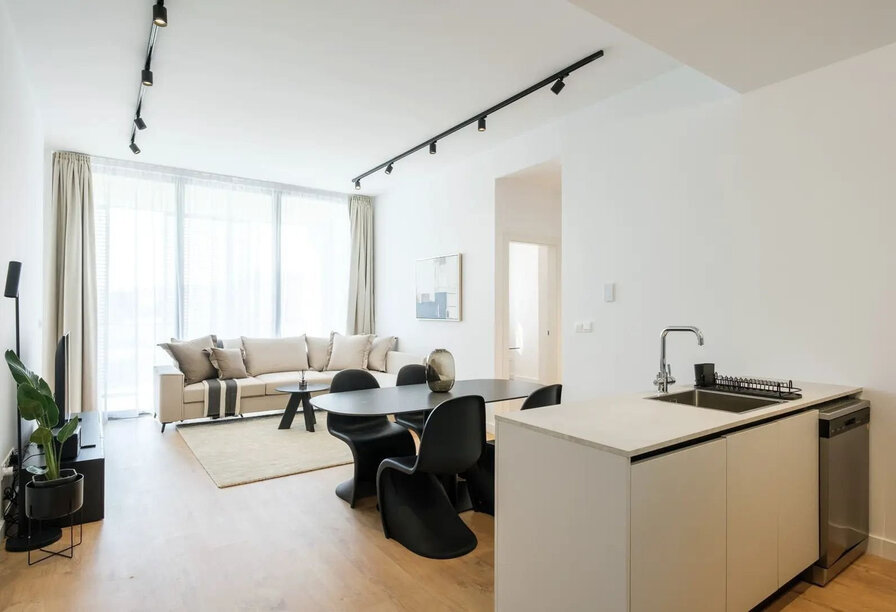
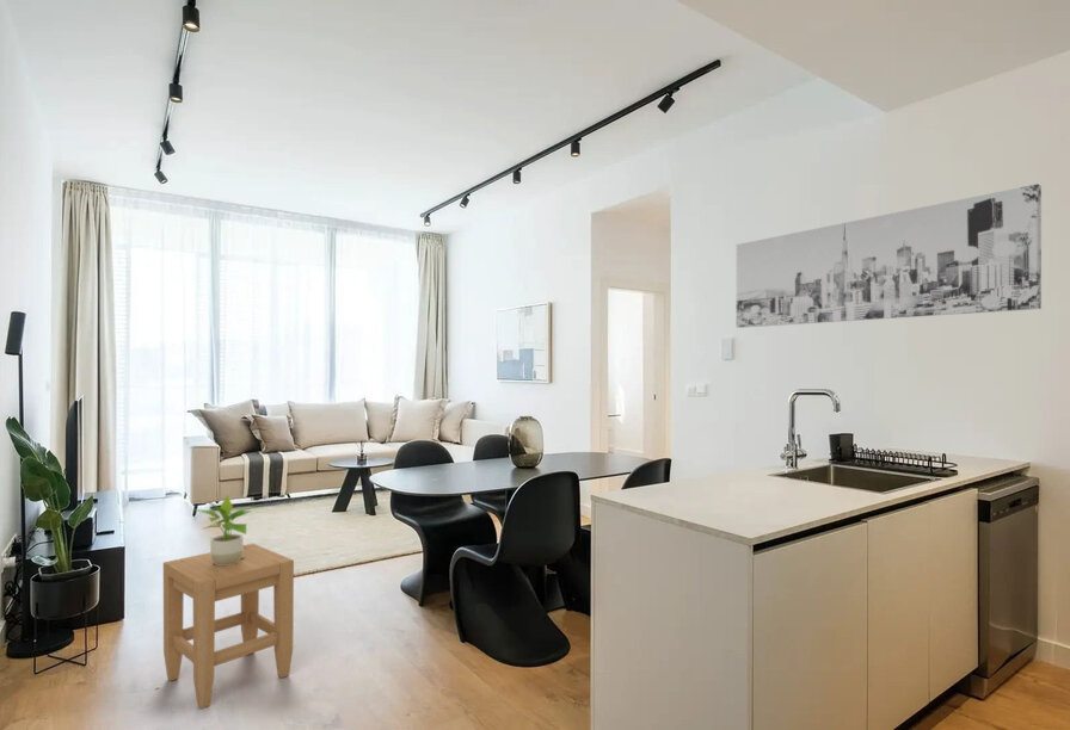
+ stool [162,543,295,710]
+ wall art [736,182,1043,329]
+ potted plant [192,494,254,565]
